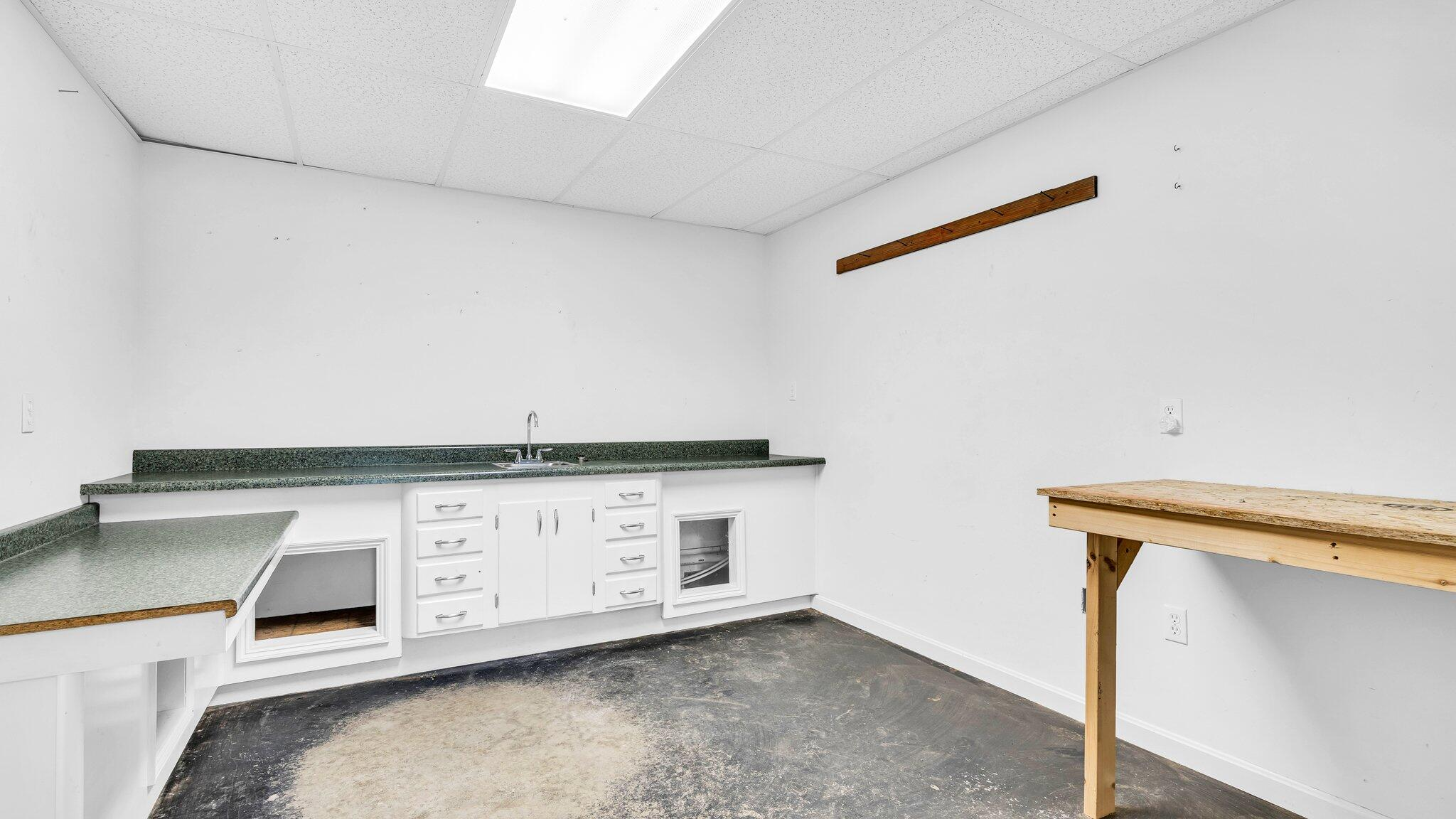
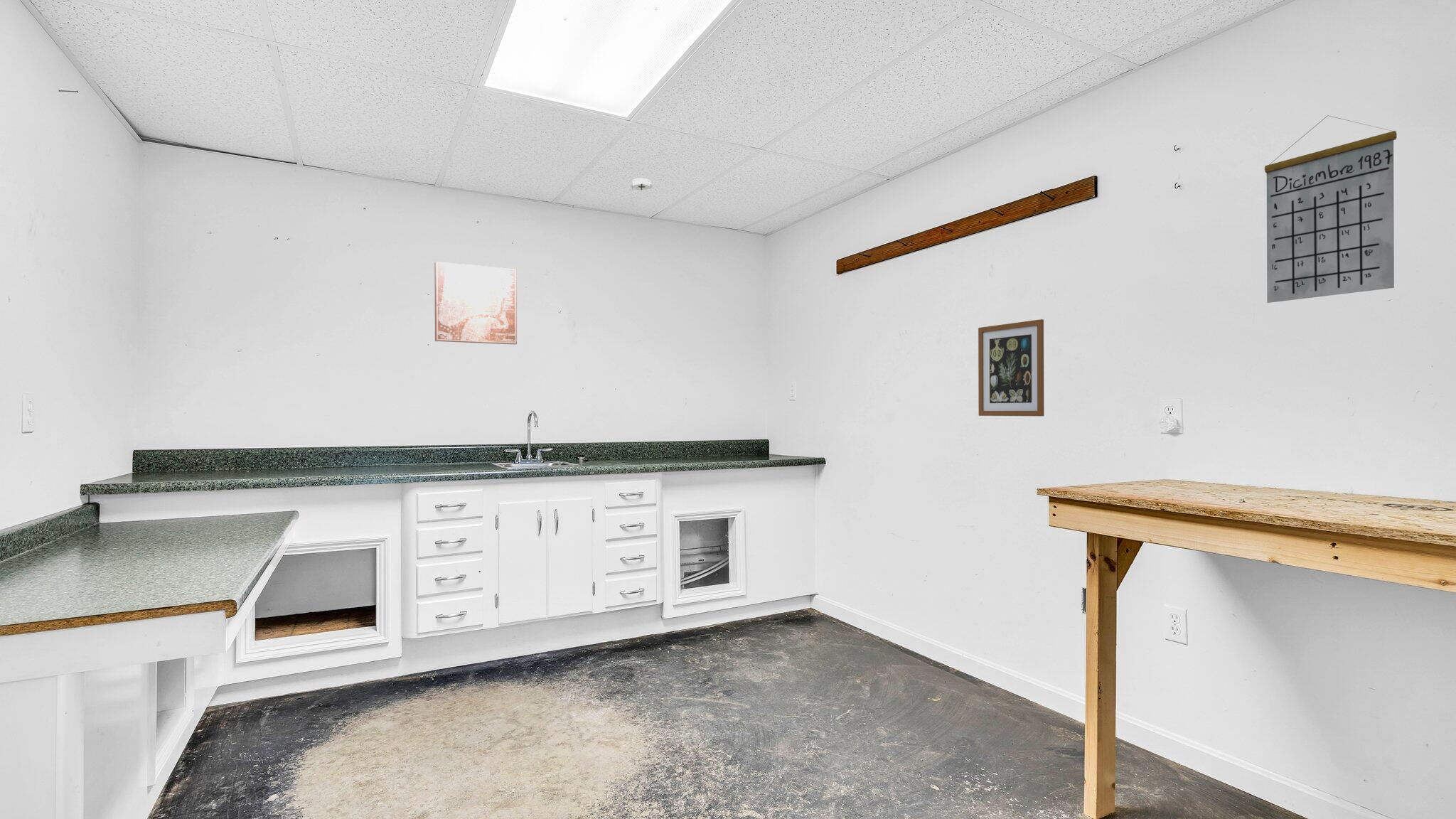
+ wall art [978,319,1045,417]
+ wall art [434,261,518,346]
+ smoke detector [630,178,653,191]
+ calendar [1264,115,1398,304]
